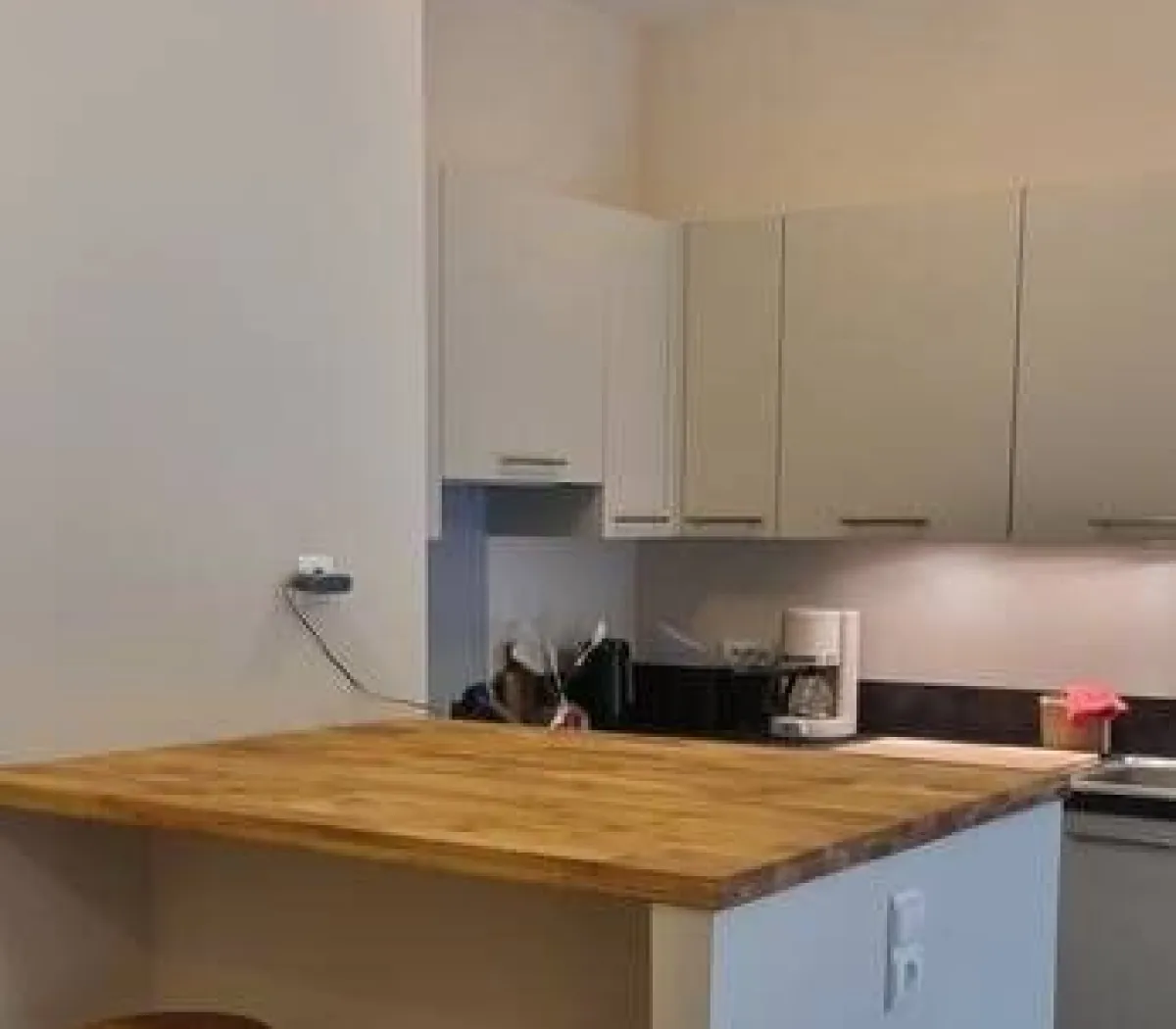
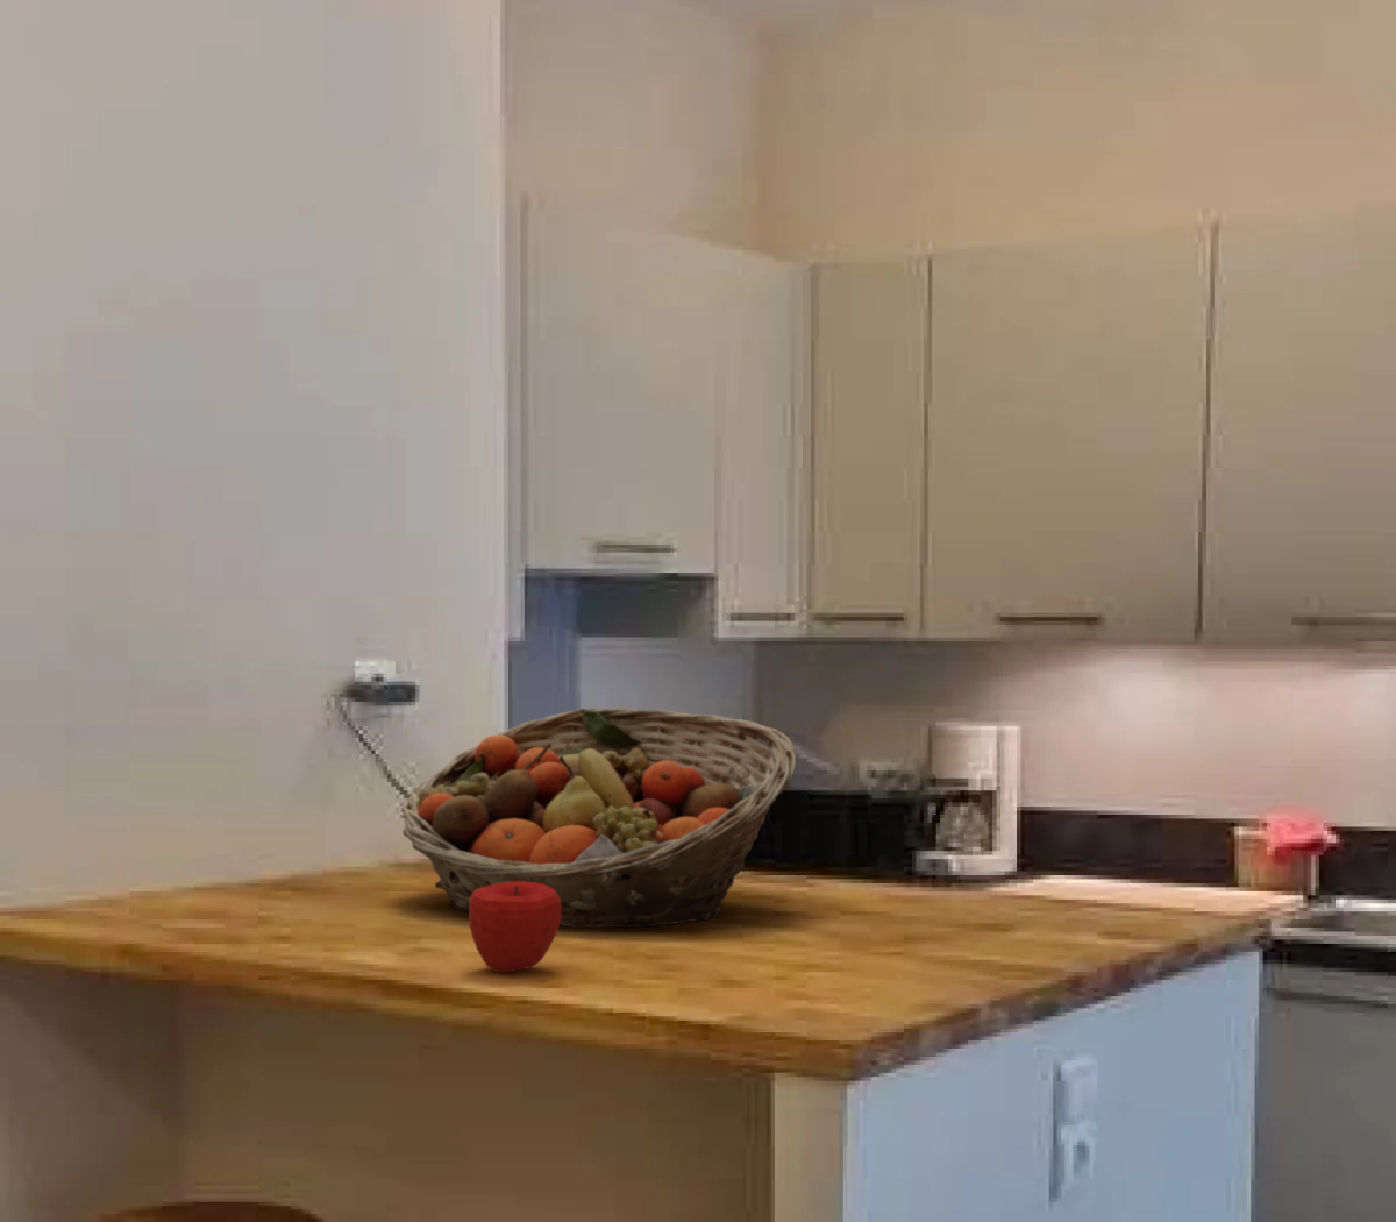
+ apple [468,881,560,973]
+ fruit basket [400,707,797,929]
